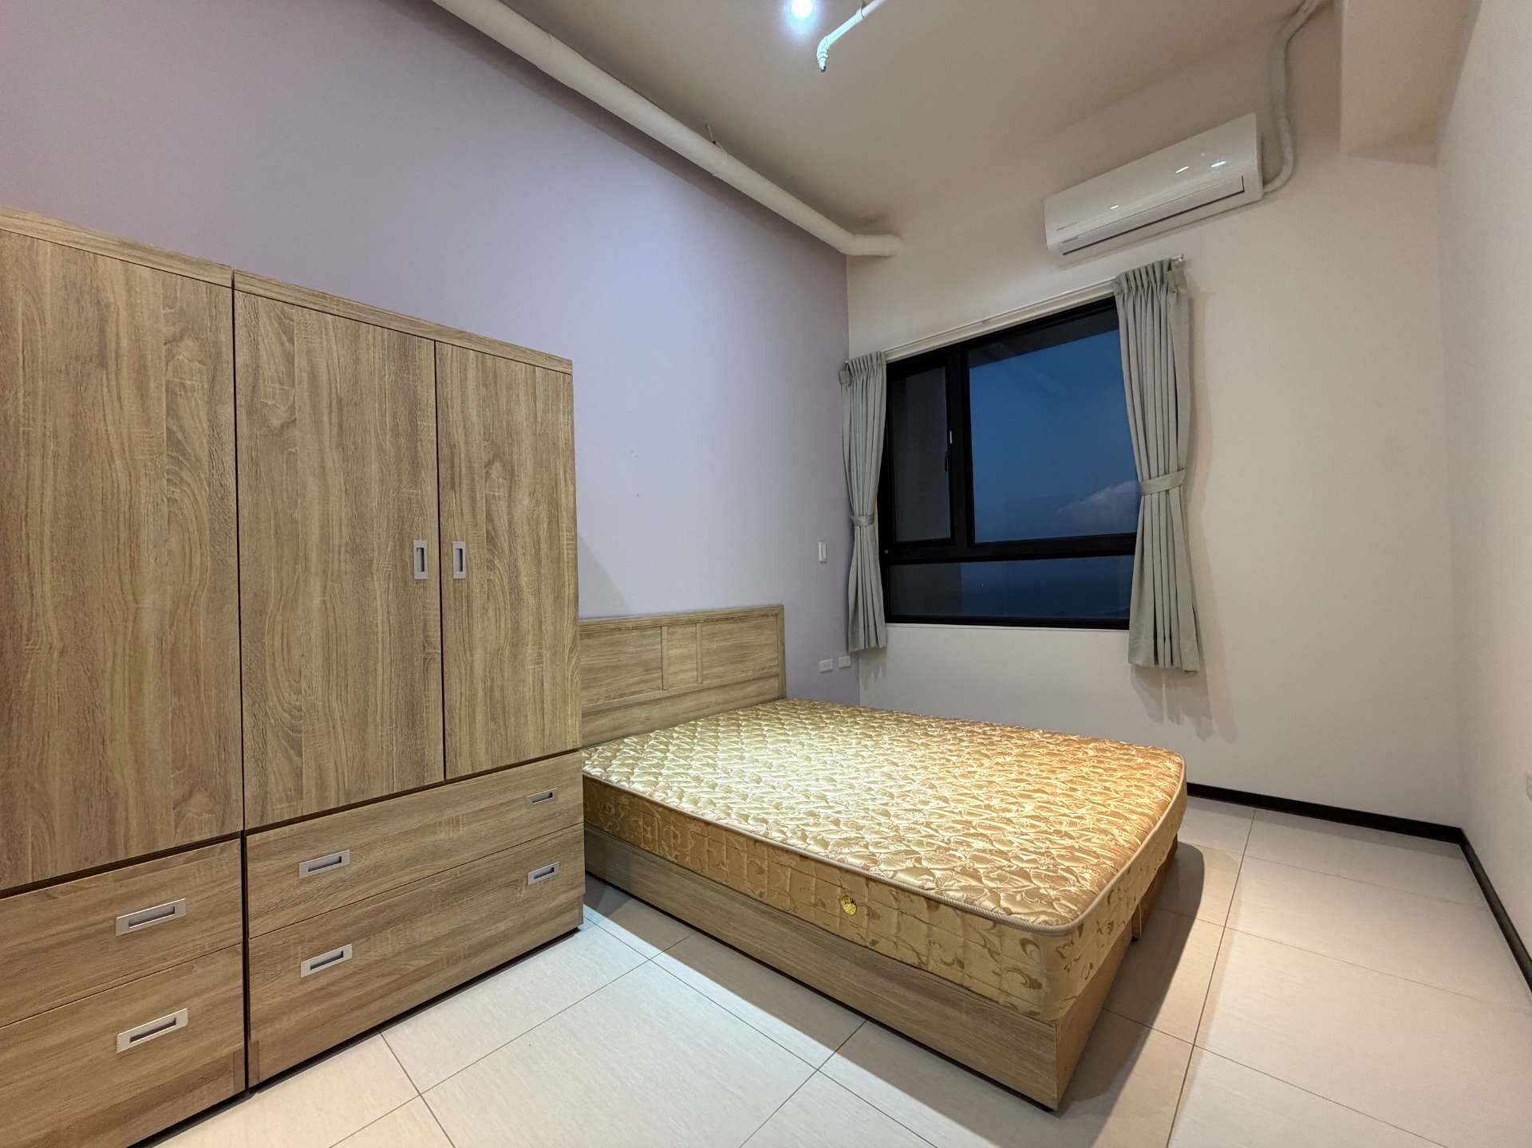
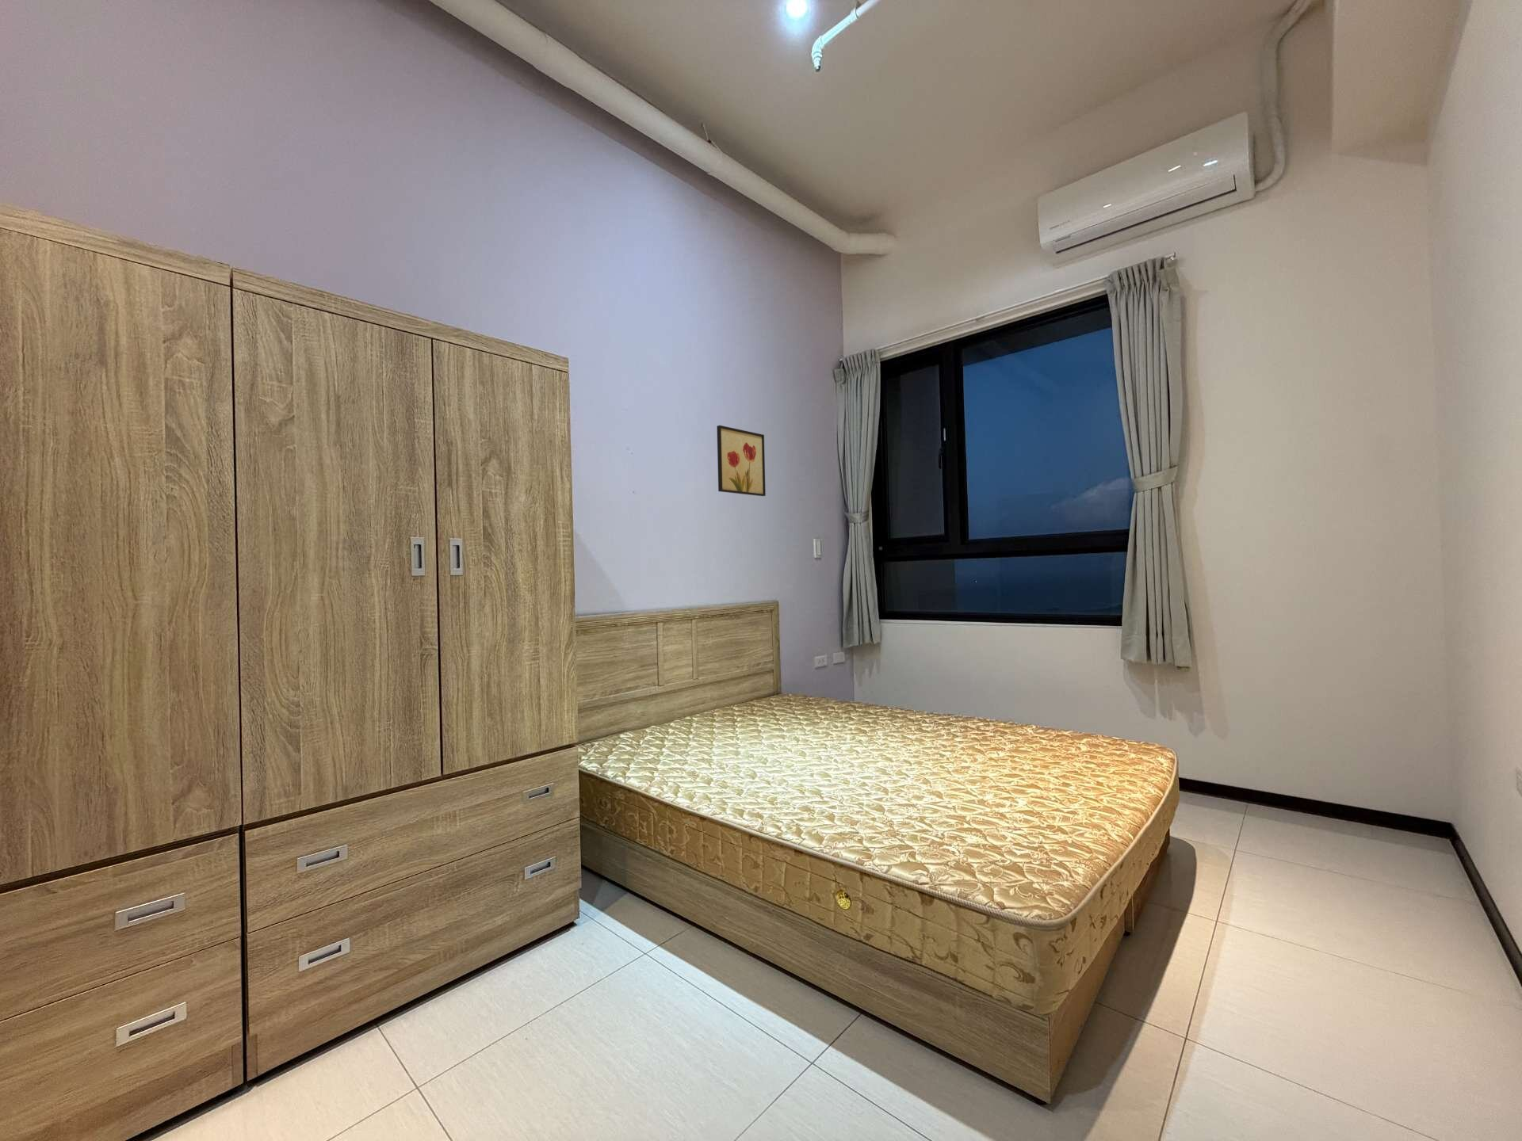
+ wall art [715,424,767,497]
